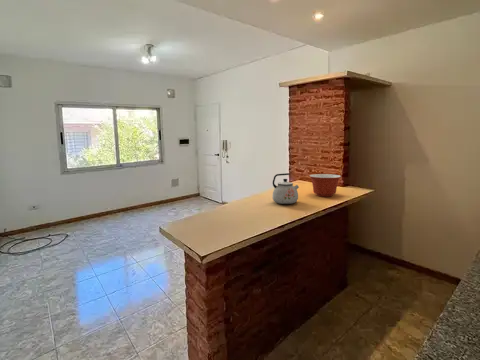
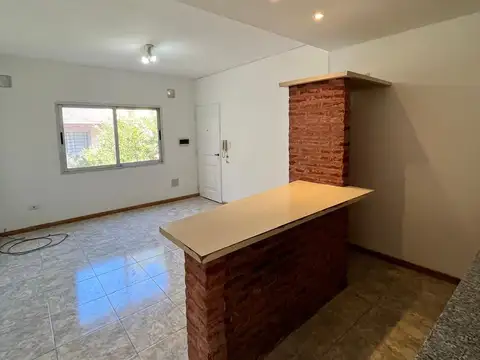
- mixing bowl [308,173,342,198]
- kettle [271,172,300,205]
